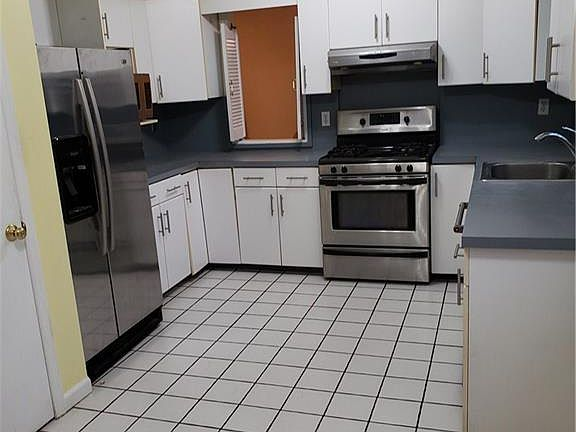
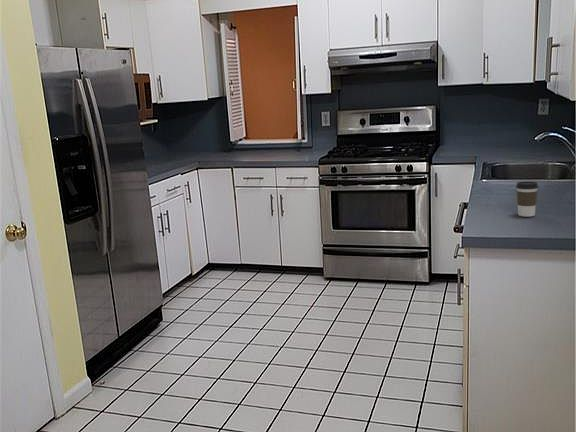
+ coffee cup [515,181,539,218]
